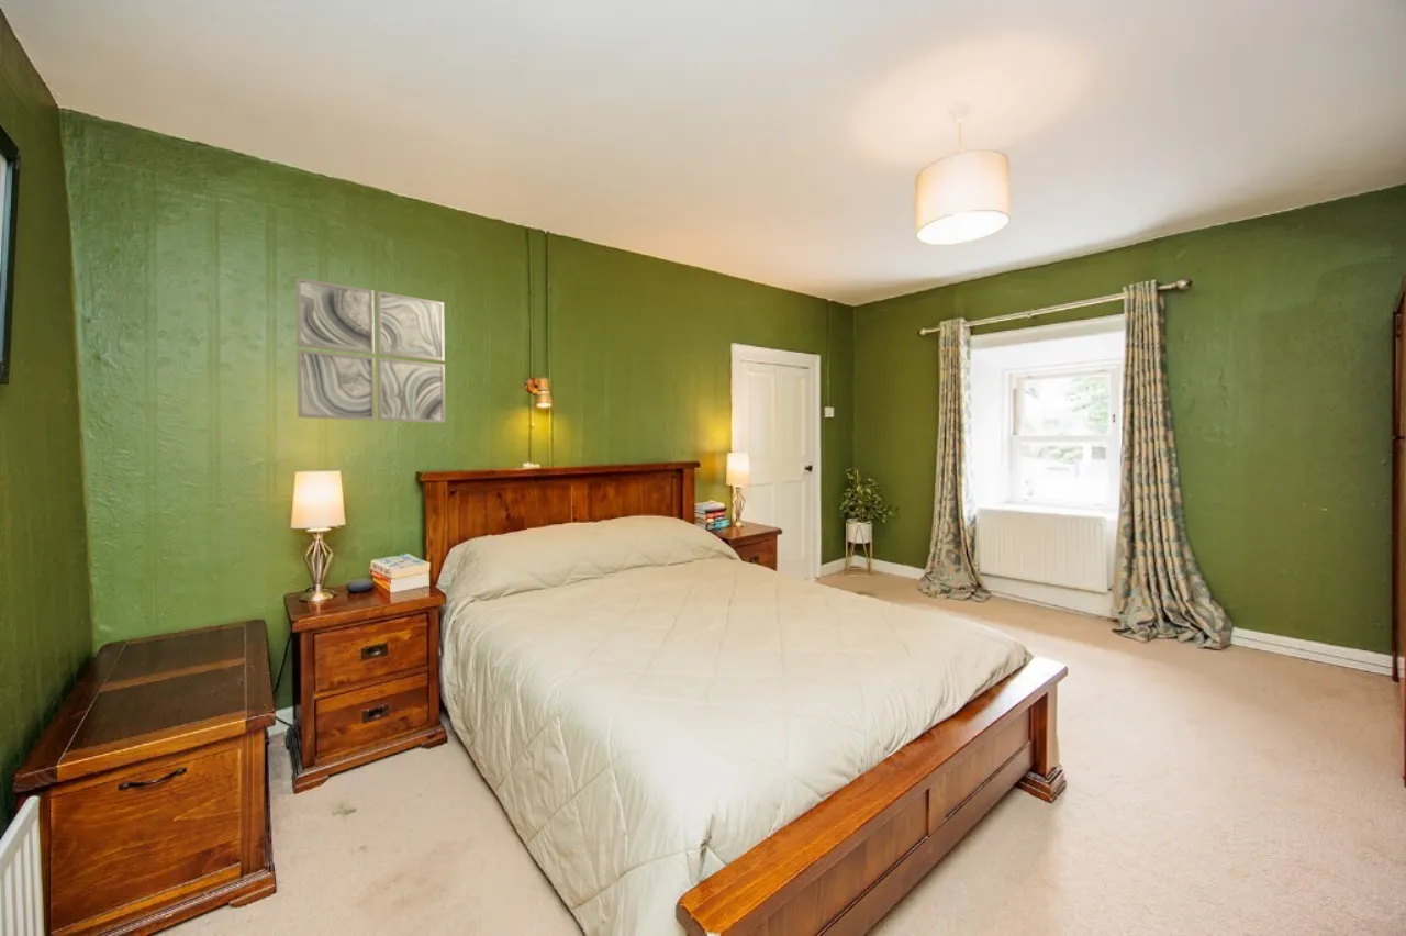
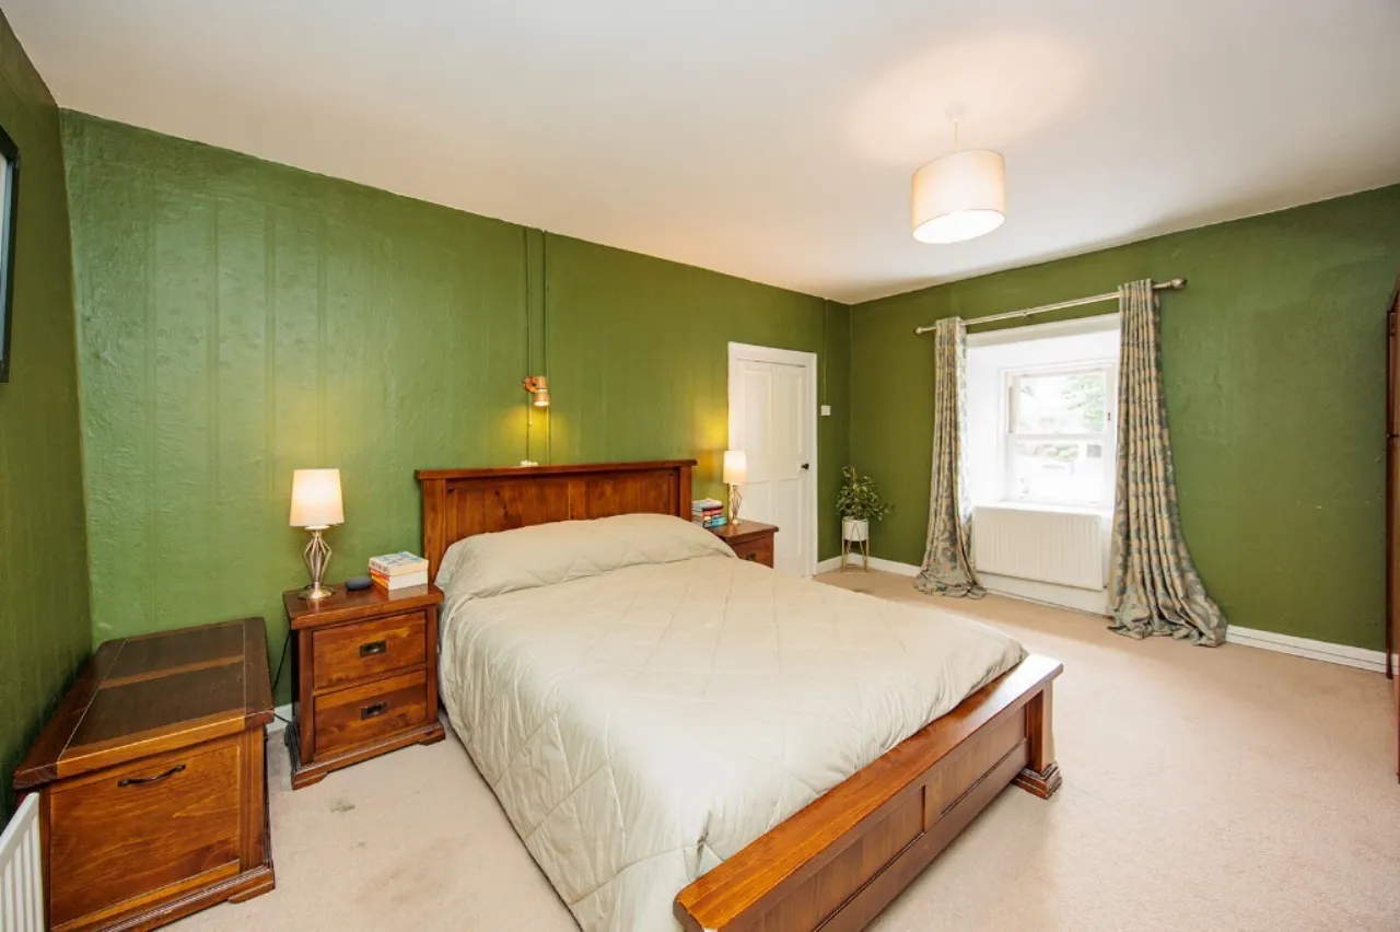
- wall art [294,277,446,424]
